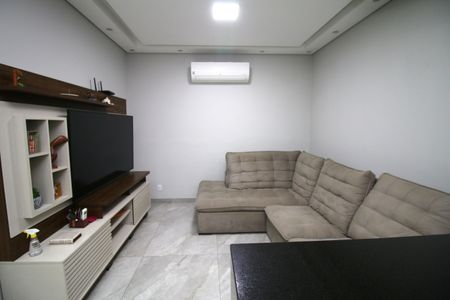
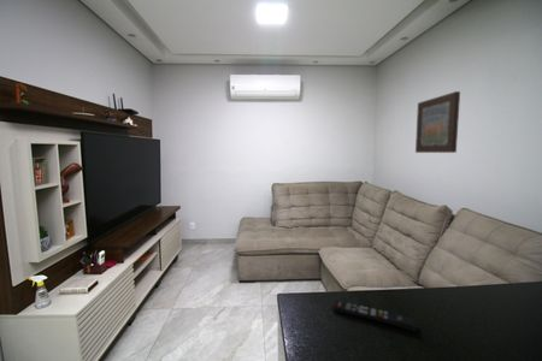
+ remote control [331,300,419,333]
+ wall art [414,90,461,154]
